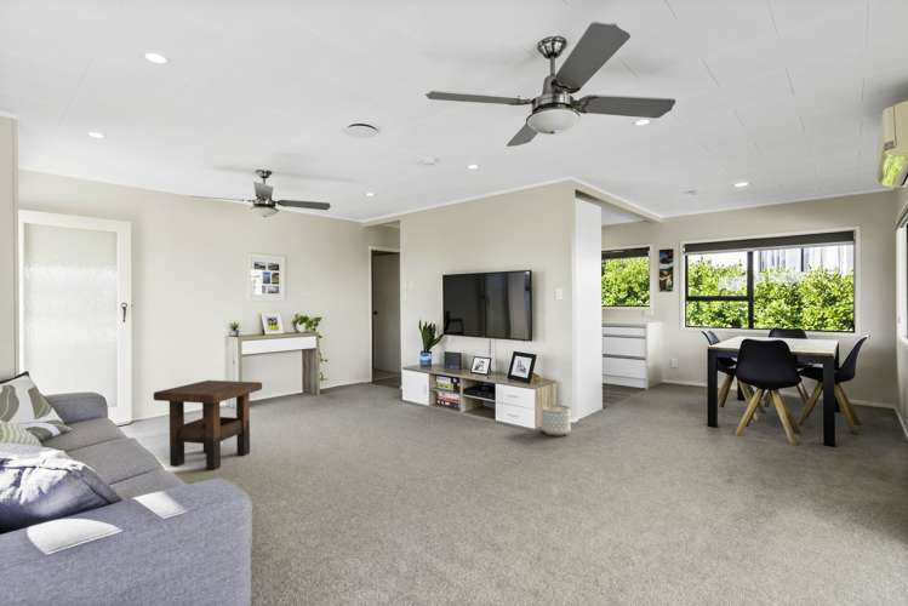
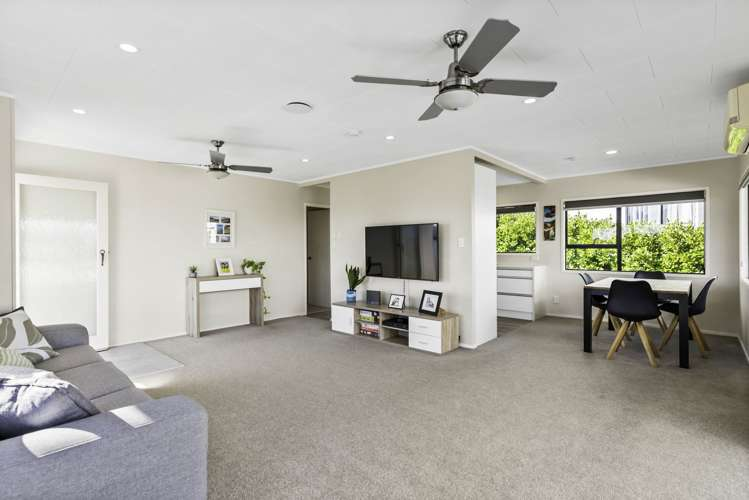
- planter [541,404,572,438]
- side table [153,379,263,471]
